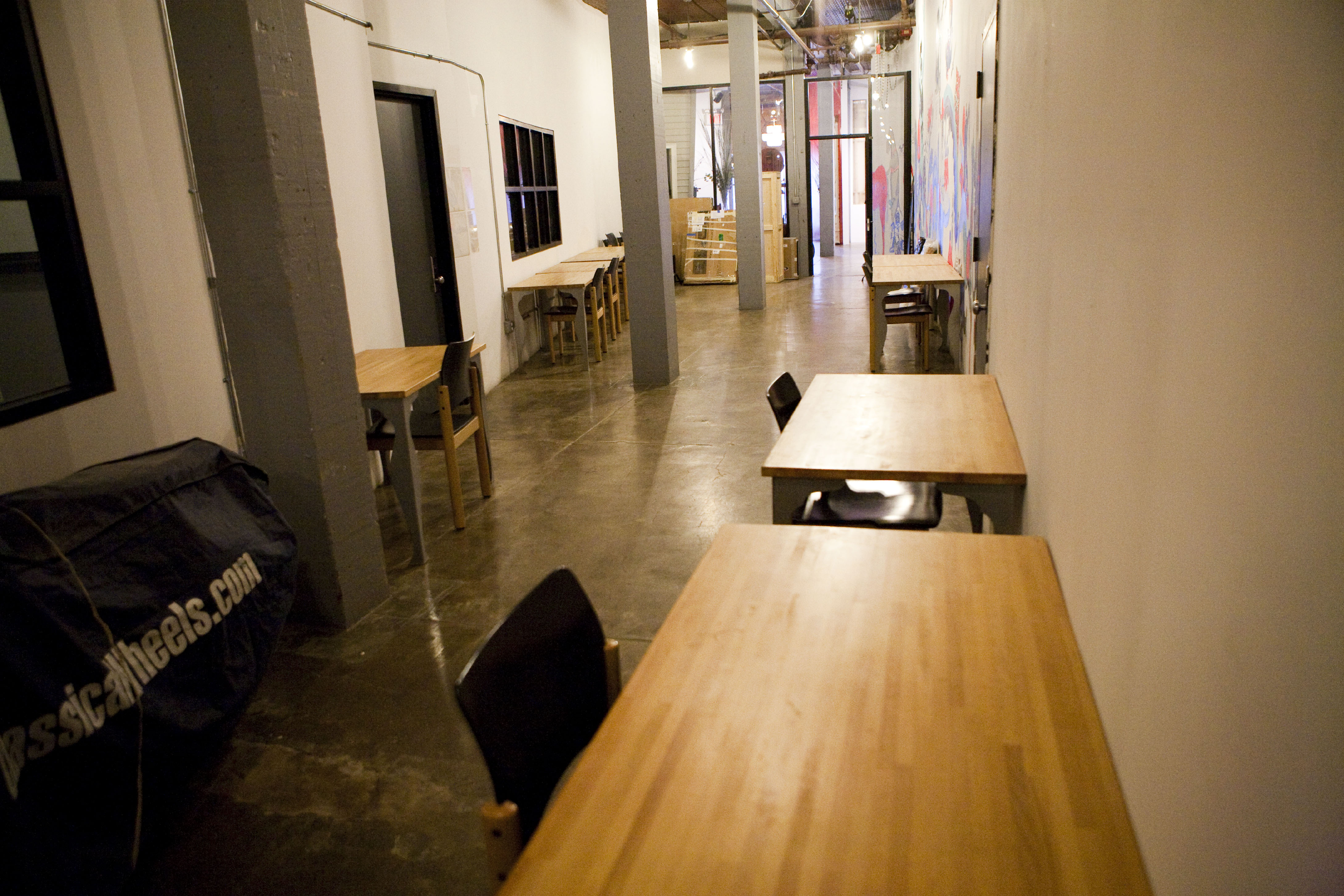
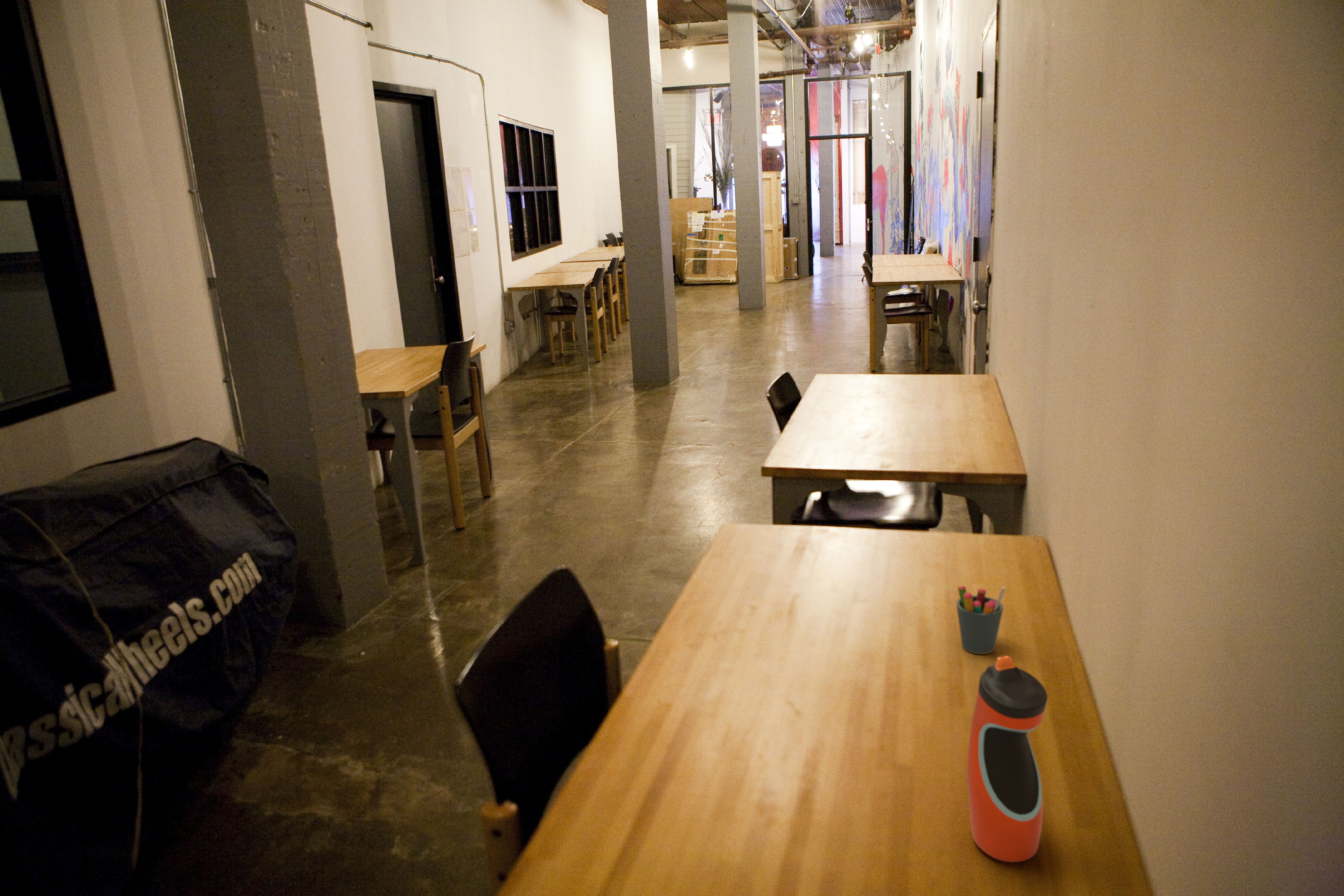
+ pen holder [956,586,1006,654]
+ water bottle [967,656,1048,862]
